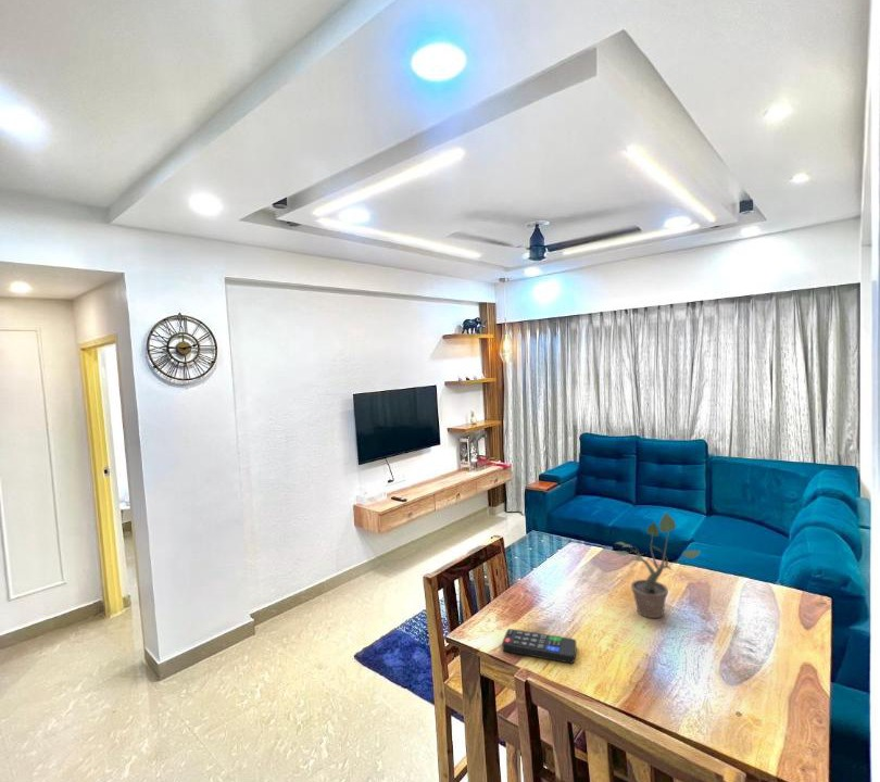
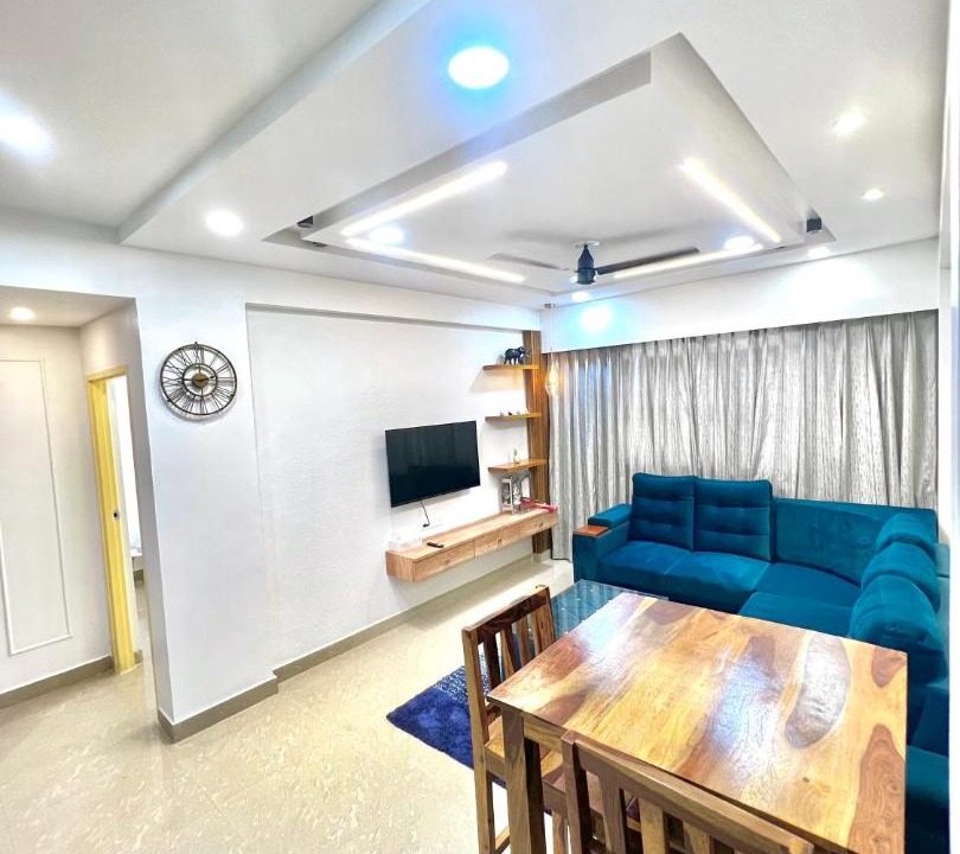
- potted plant [613,510,701,619]
- remote control [501,628,577,665]
